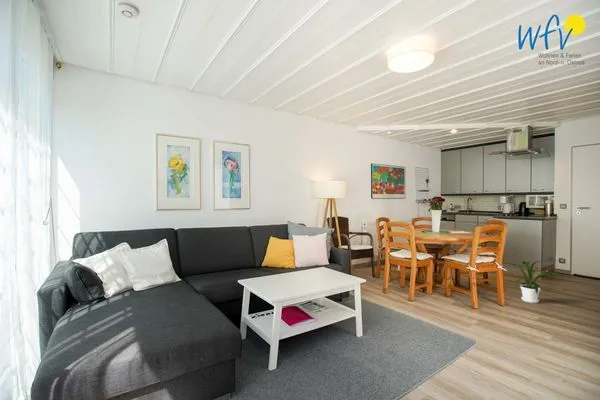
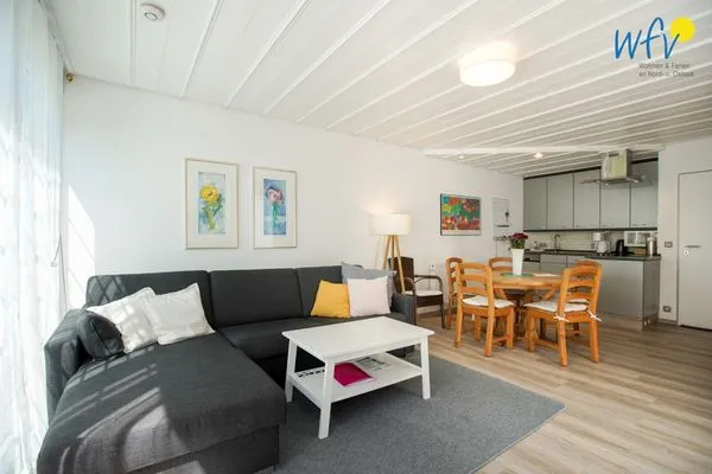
- house plant [514,260,563,304]
